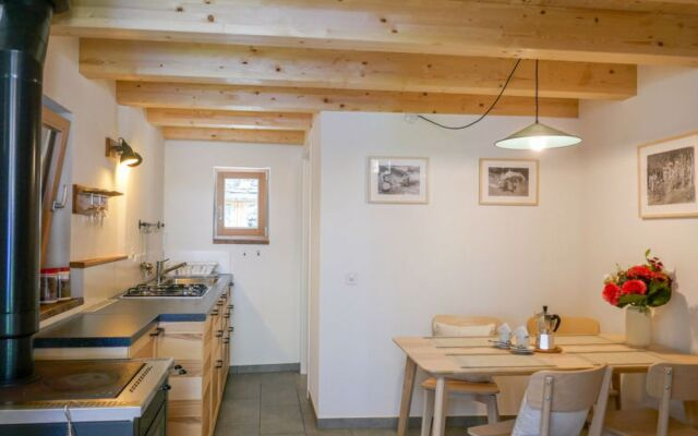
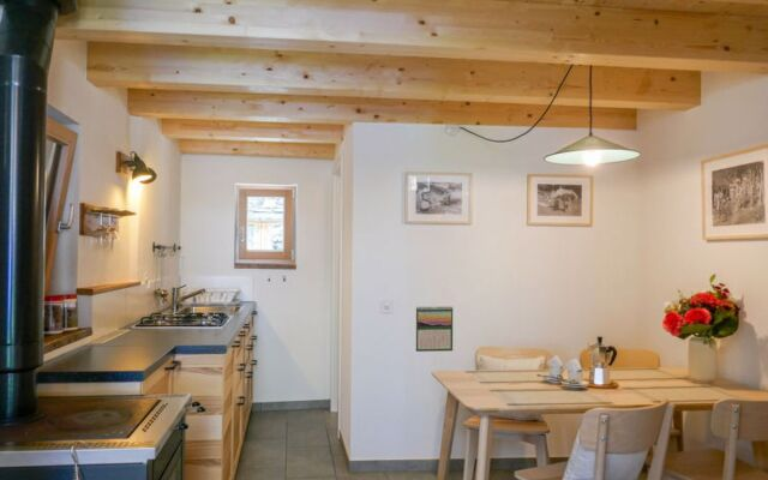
+ calendar [415,305,454,353]
